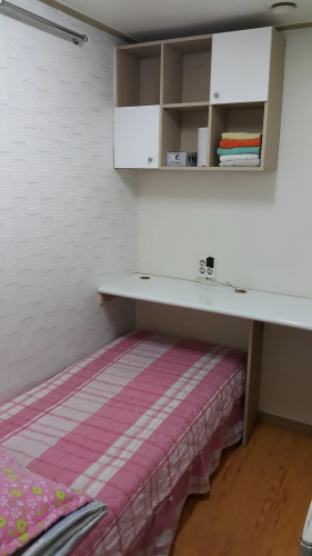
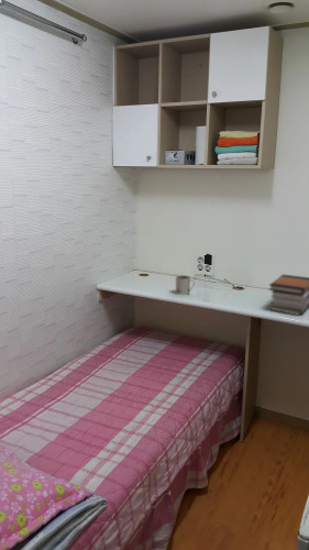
+ book stack [268,273,309,317]
+ mug [175,274,196,296]
